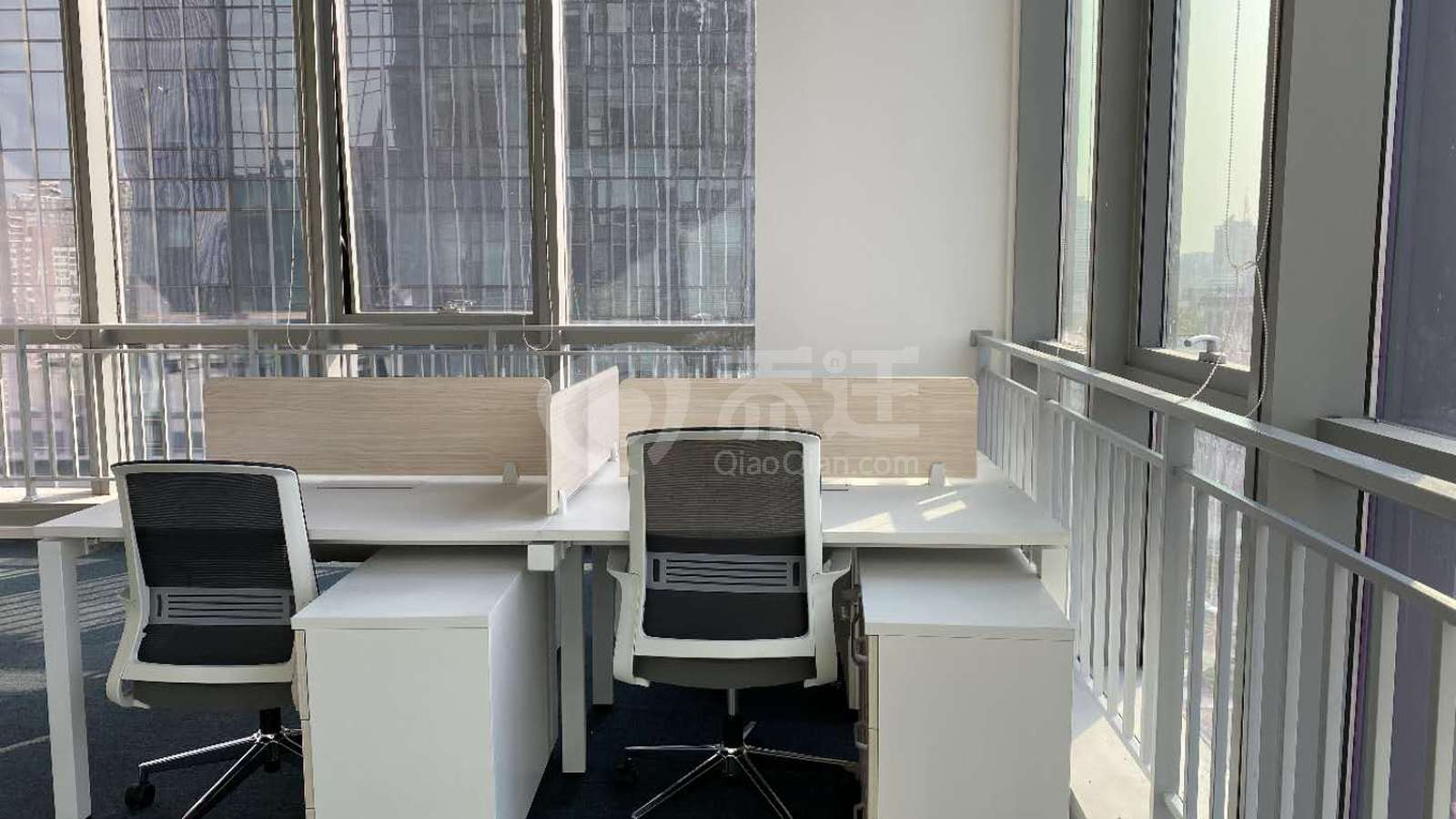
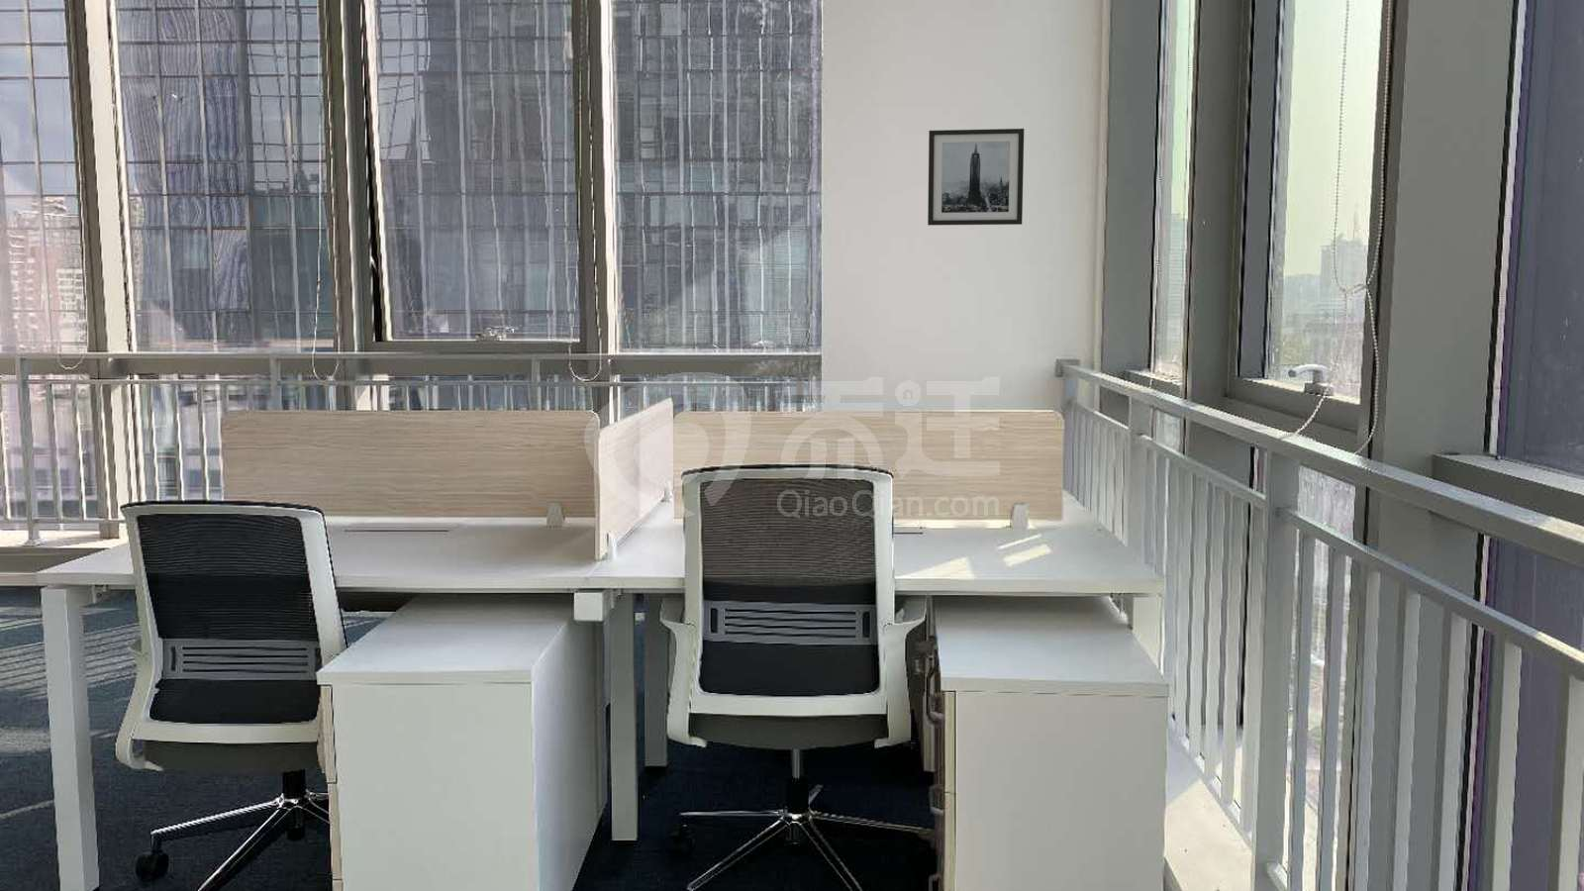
+ wall art [927,127,1025,226]
